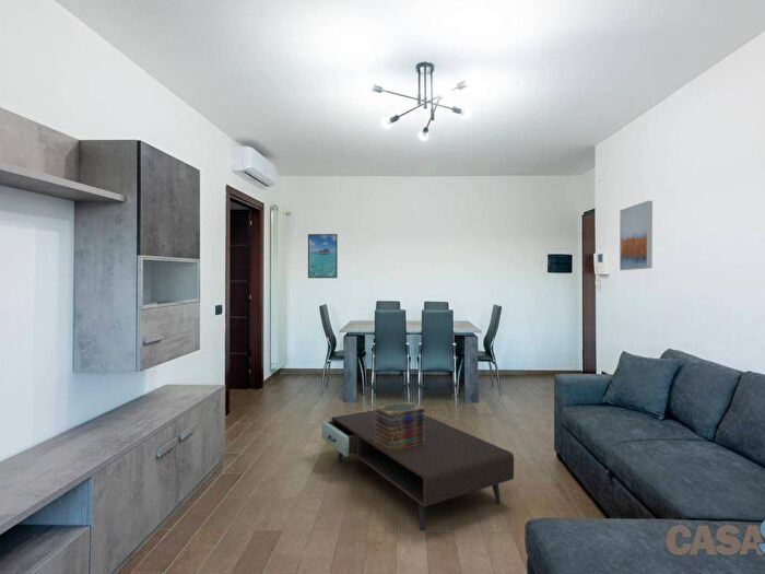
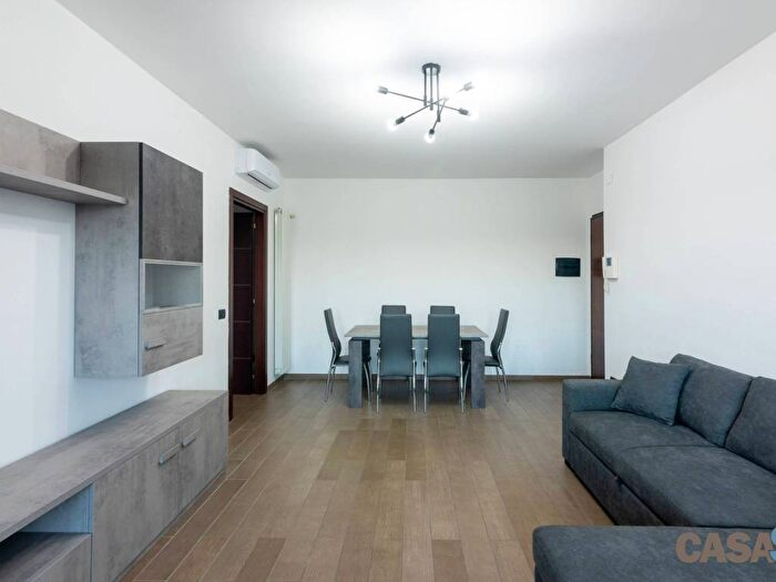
- coffee table [321,409,515,530]
- wall art [619,200,654,271]
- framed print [307,233,339,279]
- book stack [374,400,426,452]
